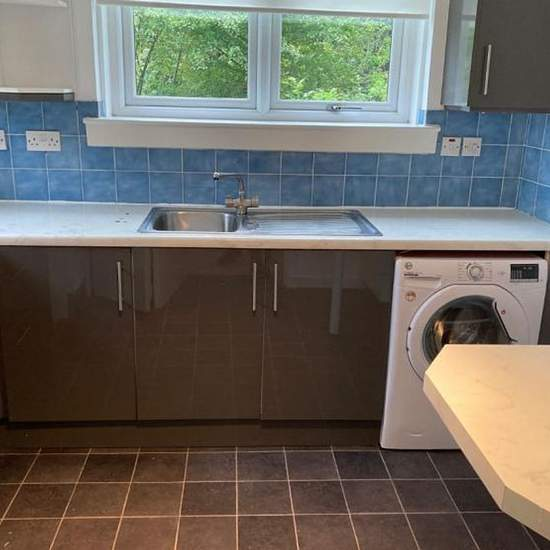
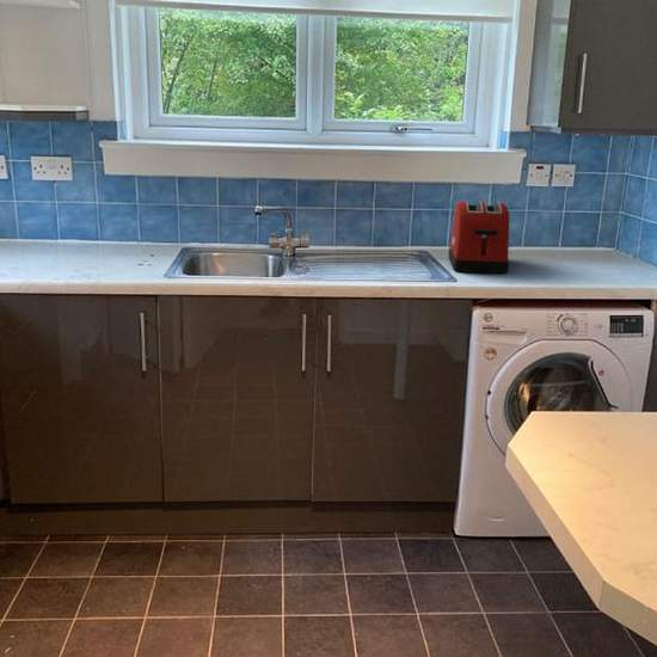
+ toaster [447,199,510,275]
